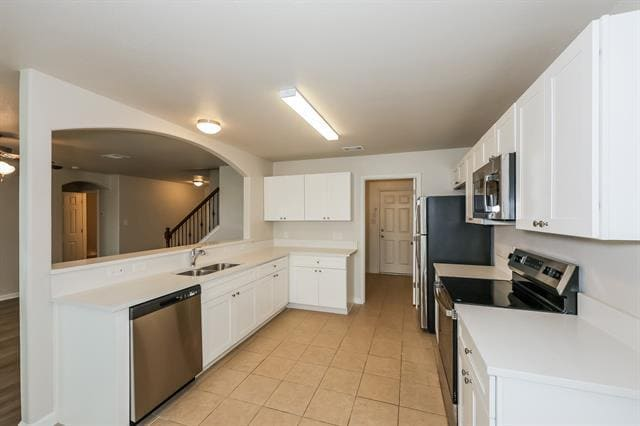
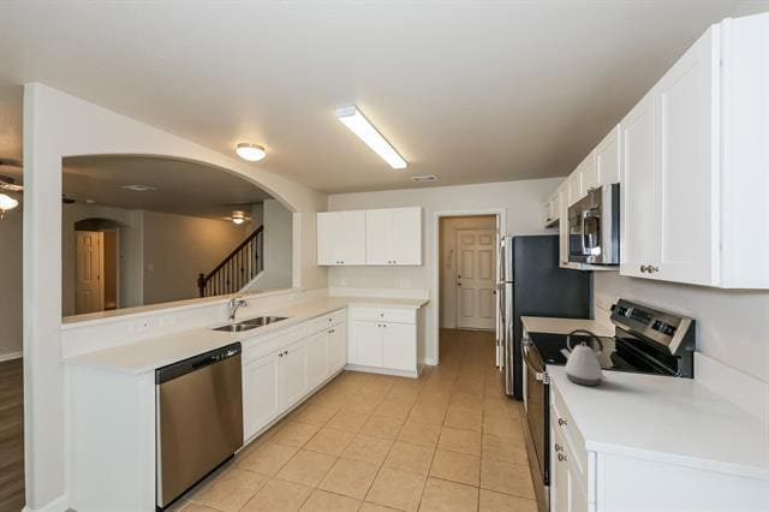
+ kettle [560,328,608,387]
